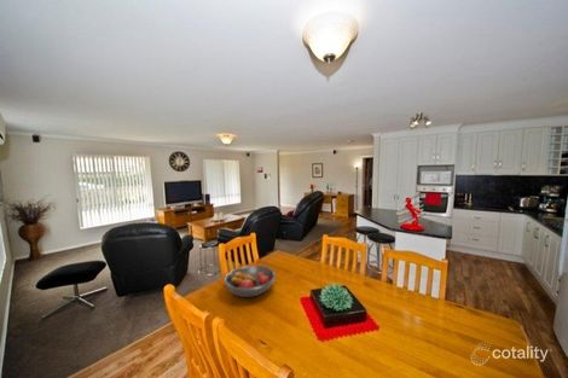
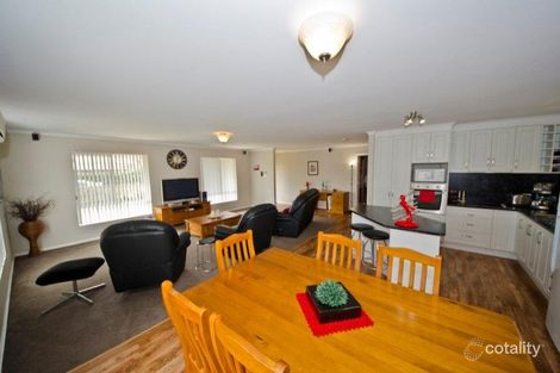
- fruit bowl [222,264,277,298]
